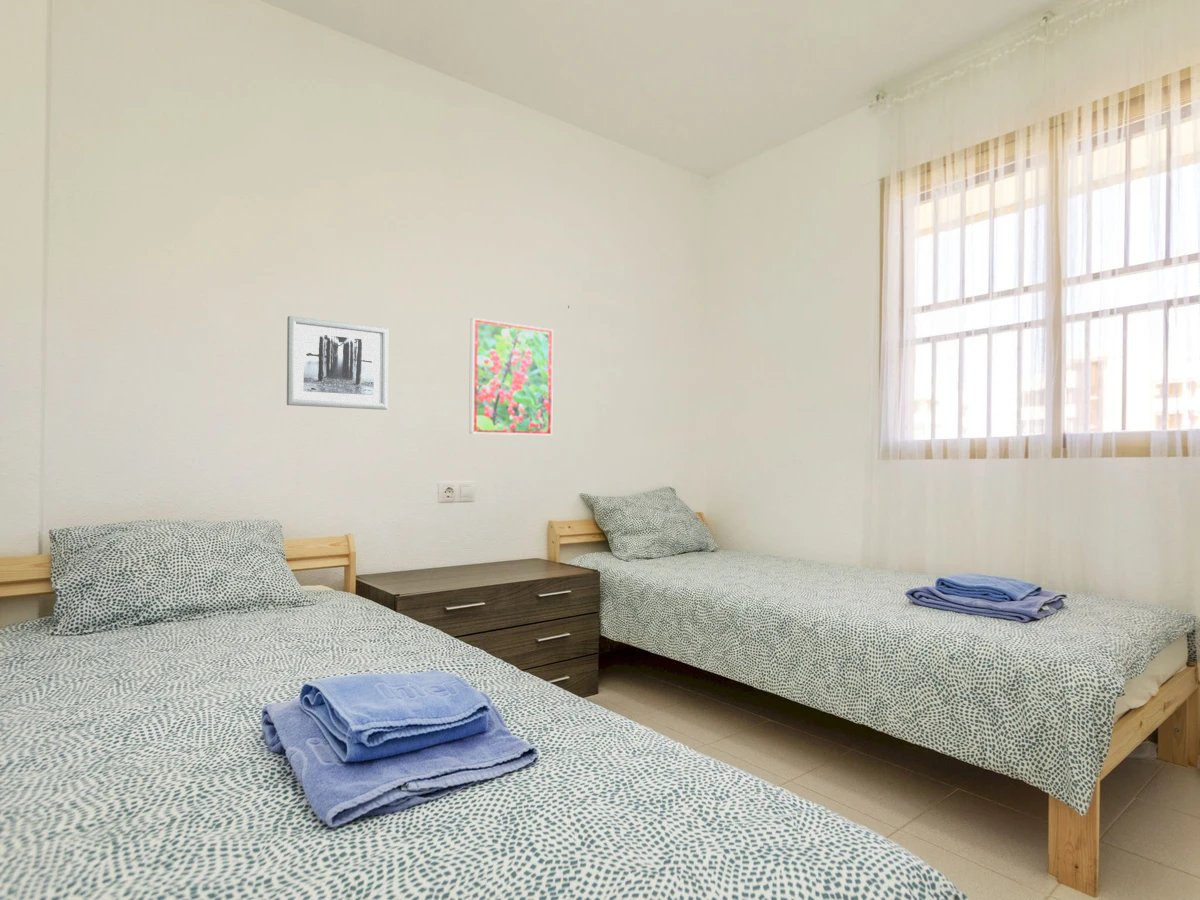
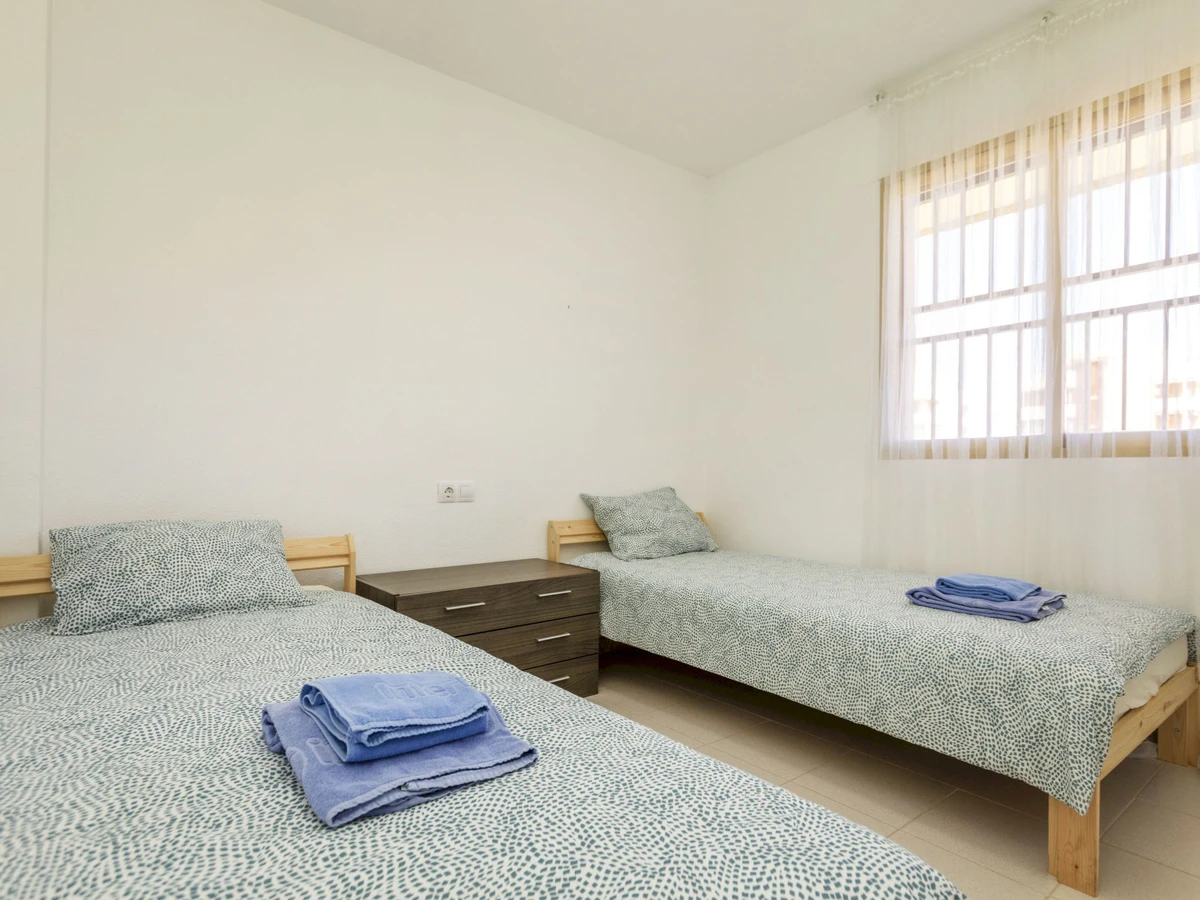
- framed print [468,317,554,436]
- wall art [286,315,389,411]
